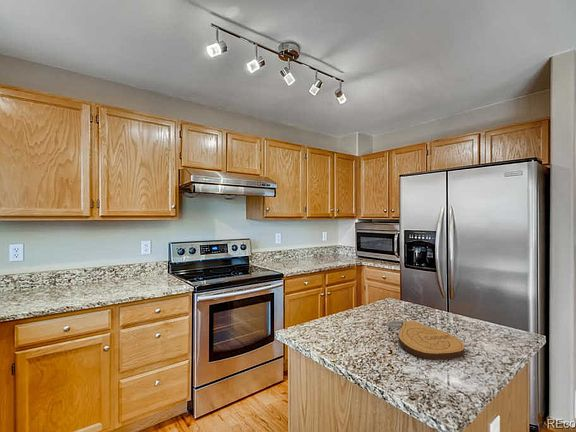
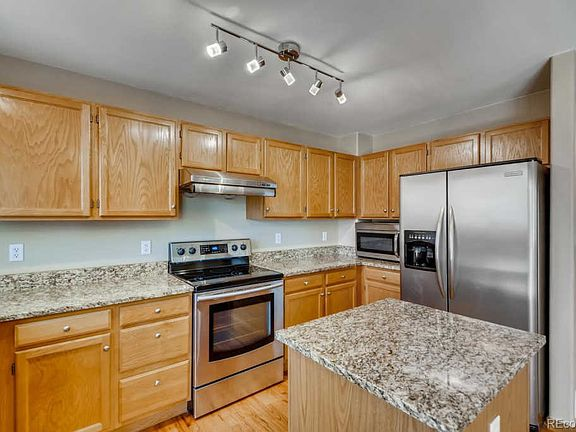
- key chain [386,320,466,361]
